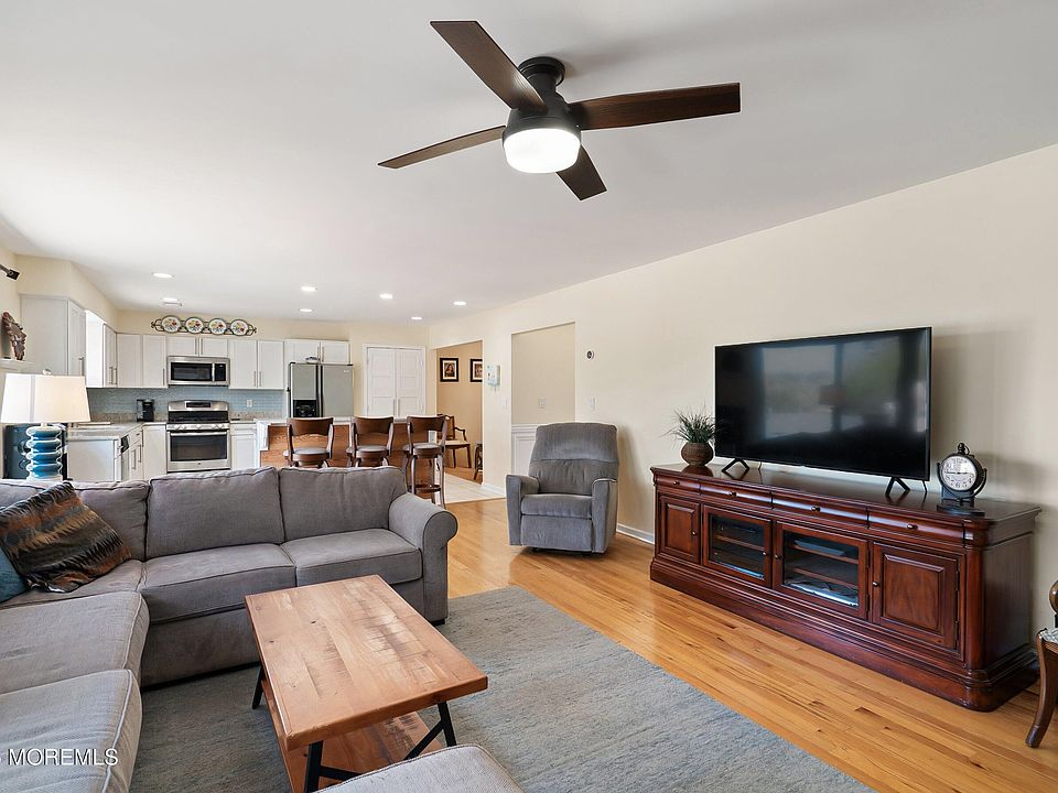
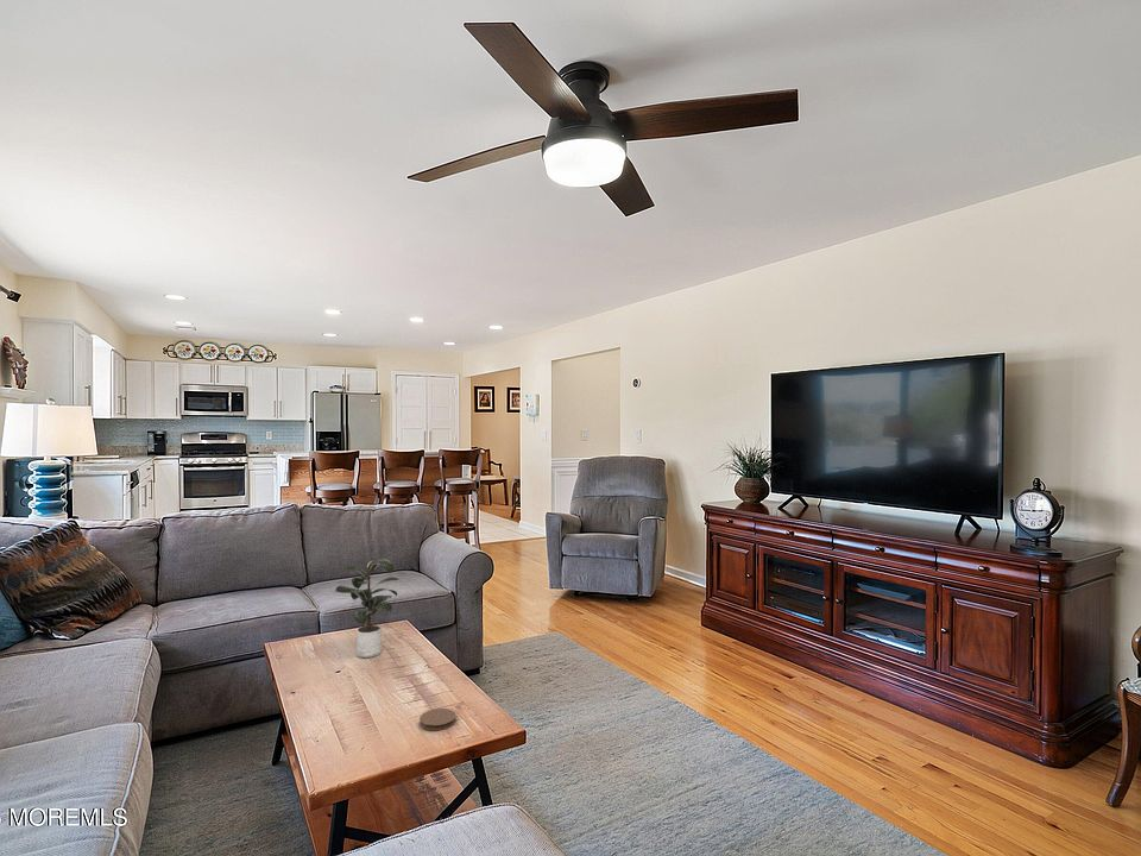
+ coaster [418,707,458,731]
+ potted plant [334,558,401,659]
